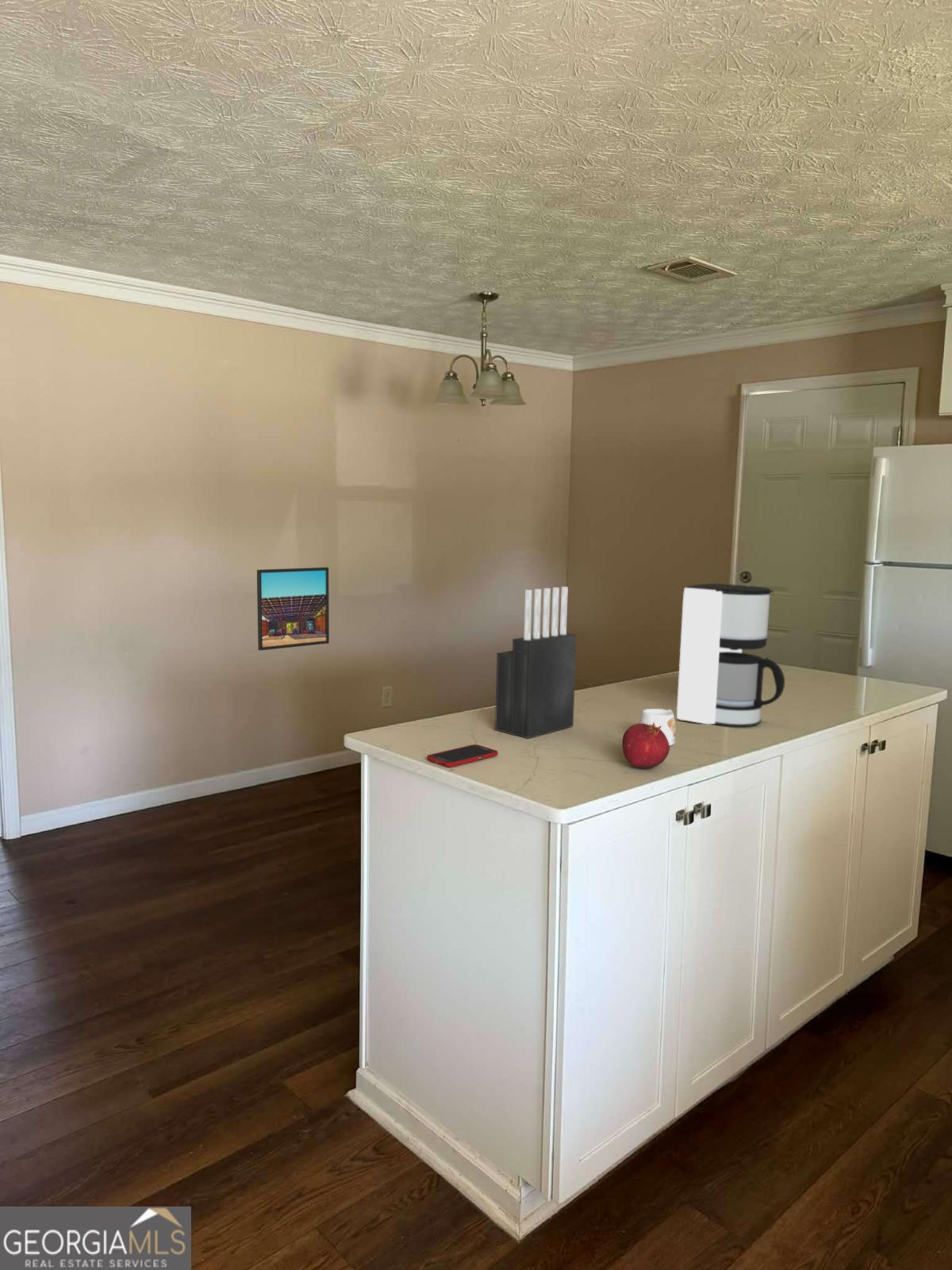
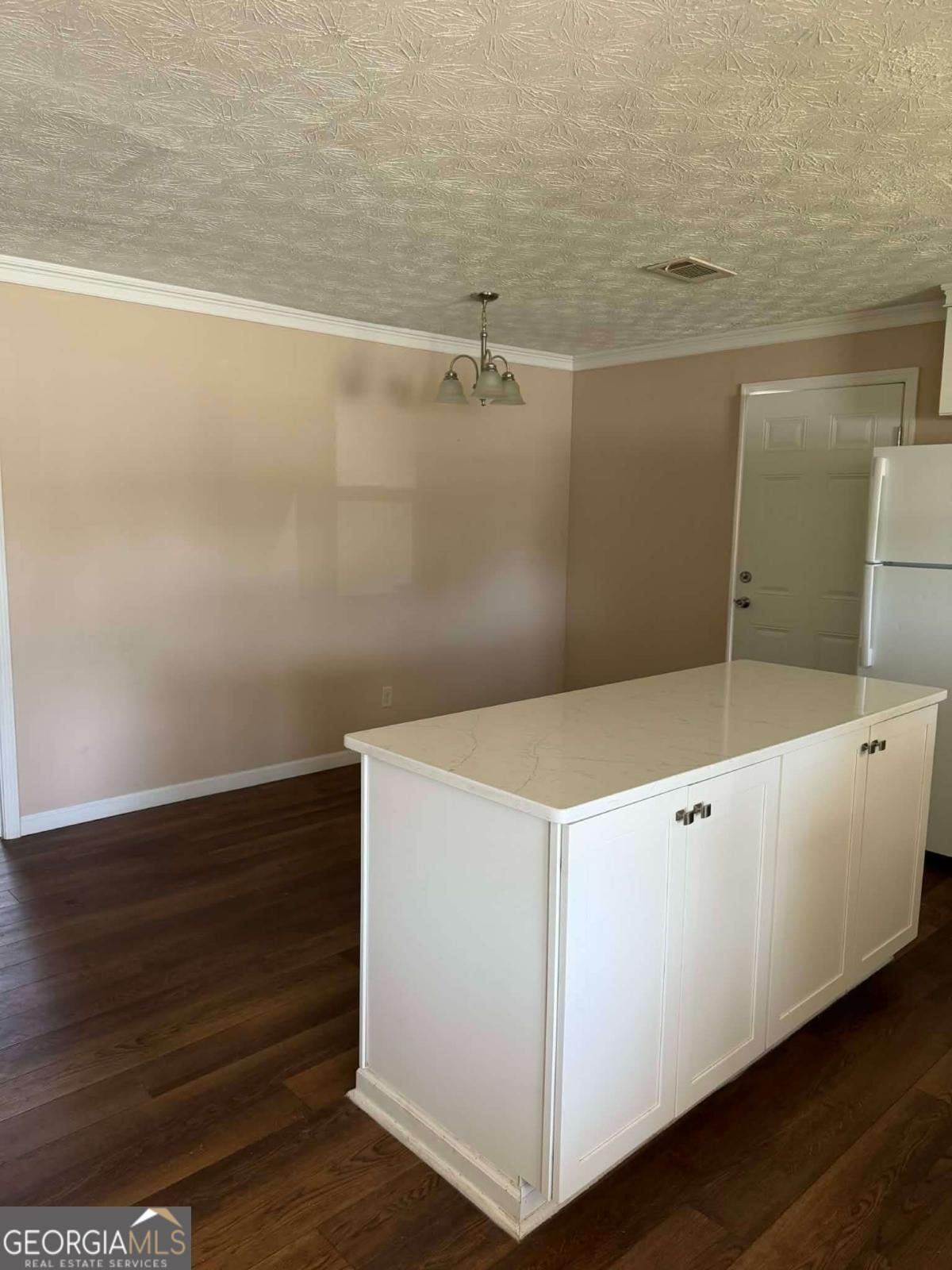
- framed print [256,567,330,651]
- knife block [494,586,578,740]
- fruit [621,722,670,770]
- cell phone [426,744,499,768]
- mug [639,708,677,747]
- coffee maker [676,583,785,728]
